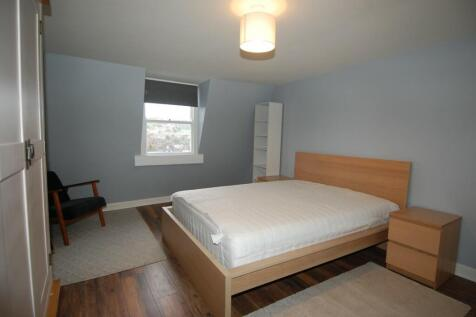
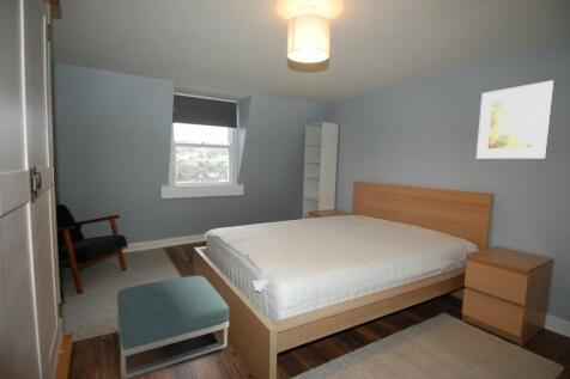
+ footstool [116,275,230,379]
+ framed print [475,79,556,160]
